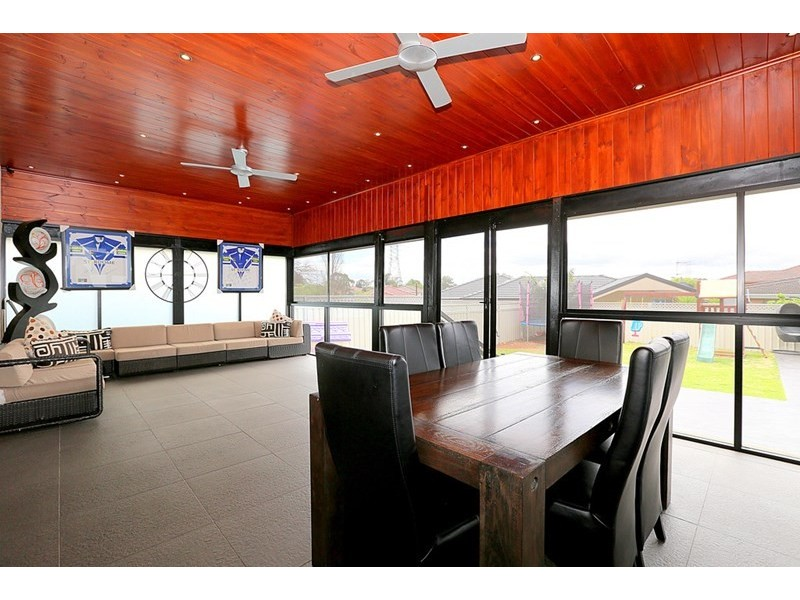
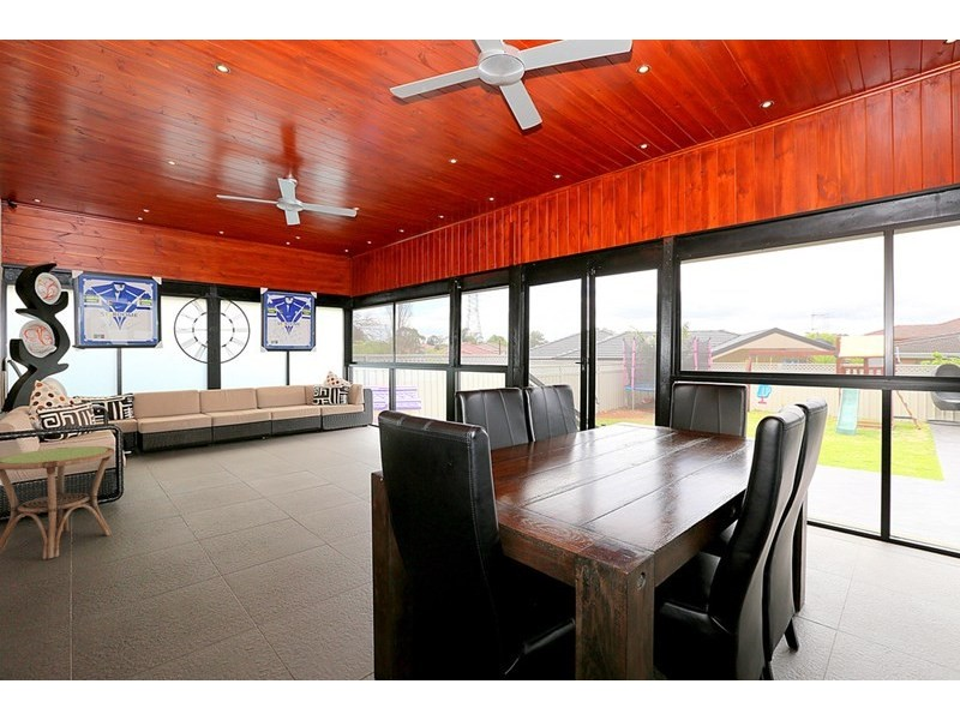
+ side table [0,445,115,560]
